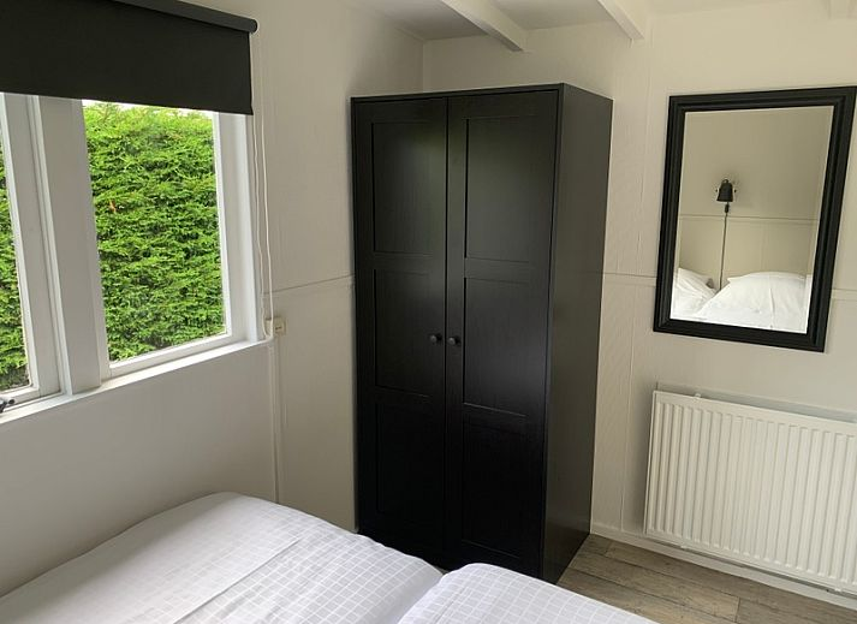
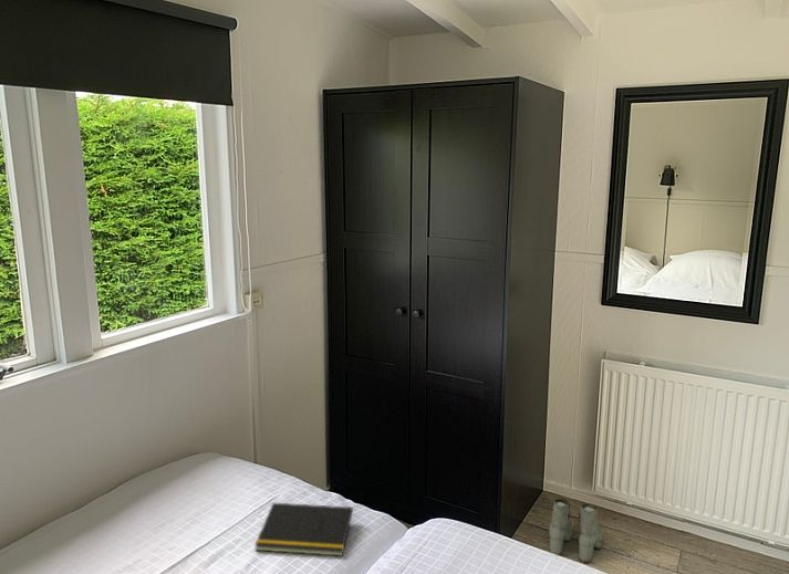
+ boots [548,498,603,564]
+ notepad [253,502,354,557]
